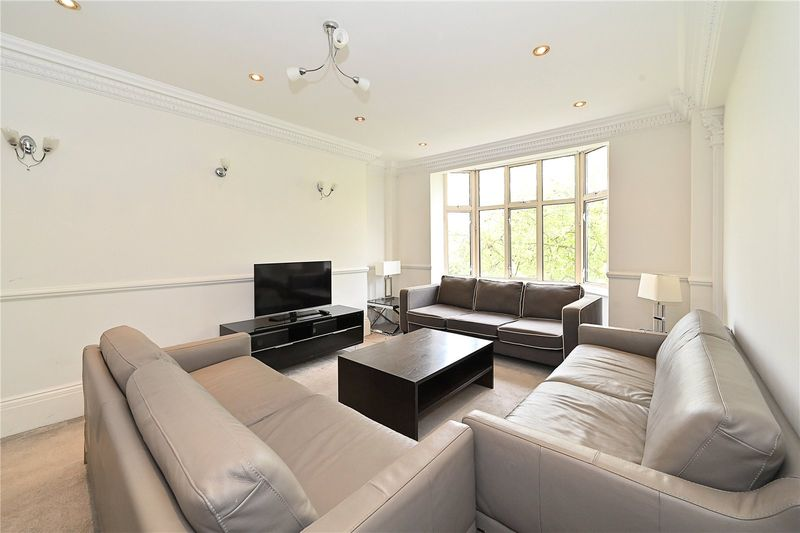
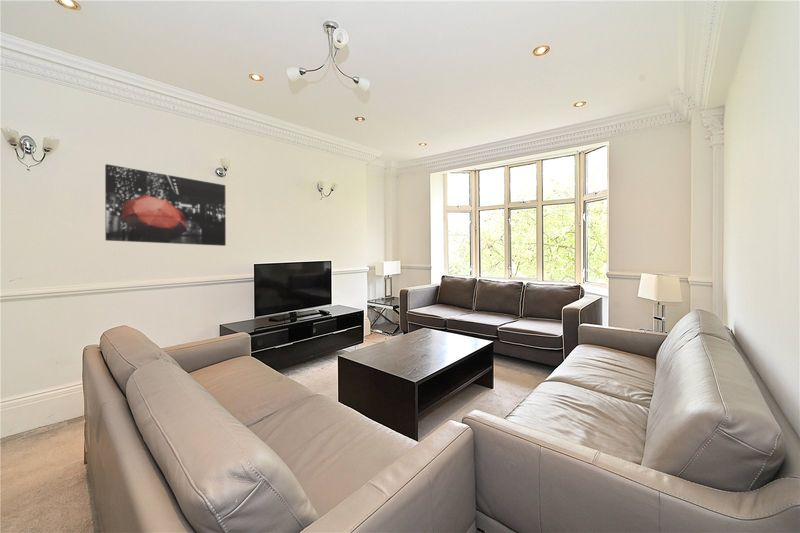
+ wall art [104,163,227,247]
